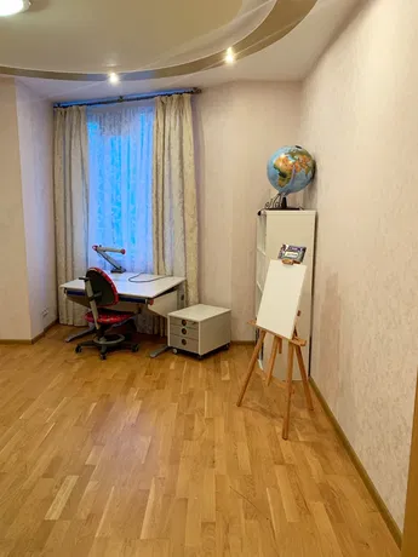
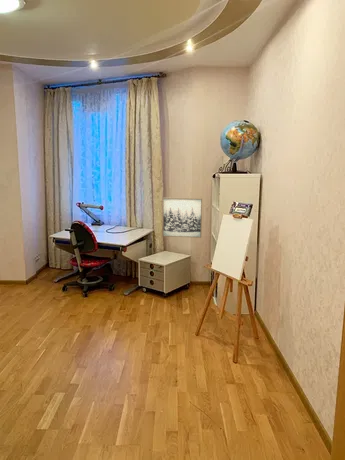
+ wall art [162,197,203,239]
